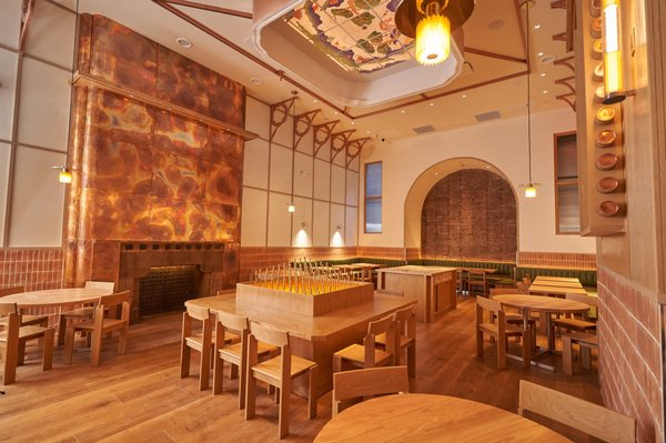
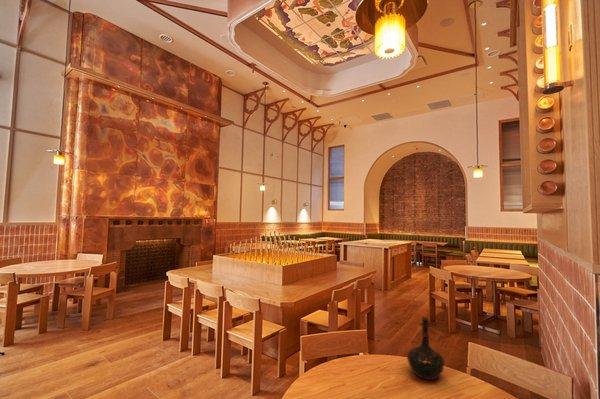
+ bottle [406,316,446,381]
